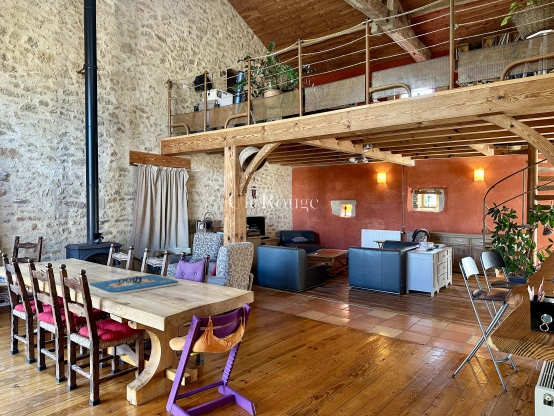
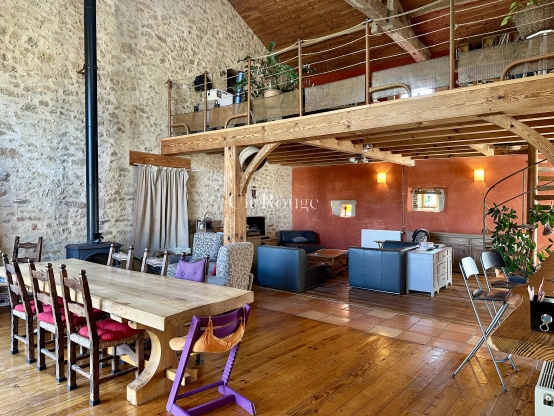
- architectural model [88,274,180,295]
